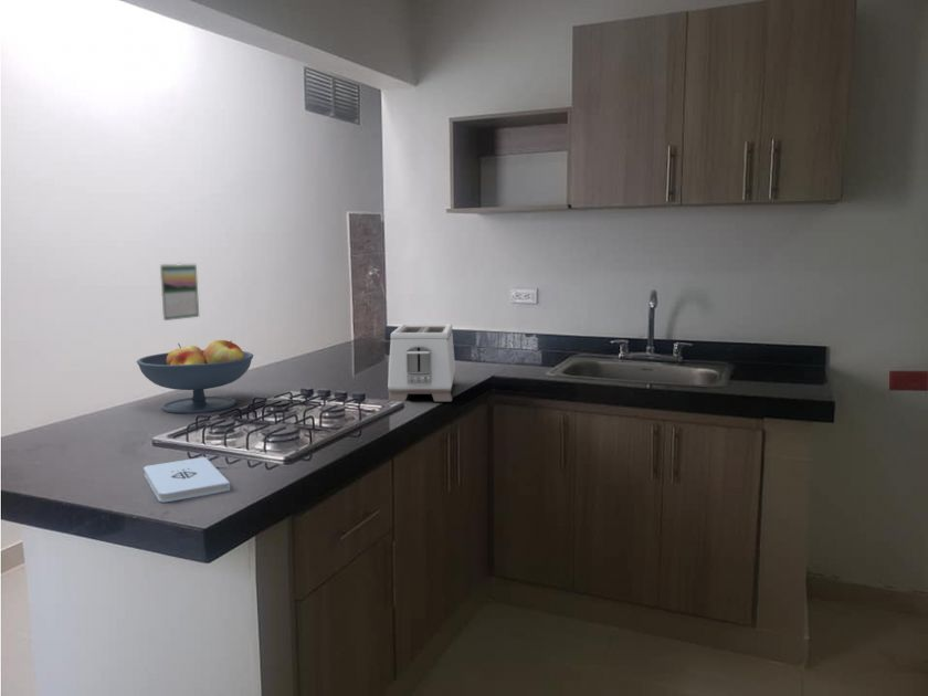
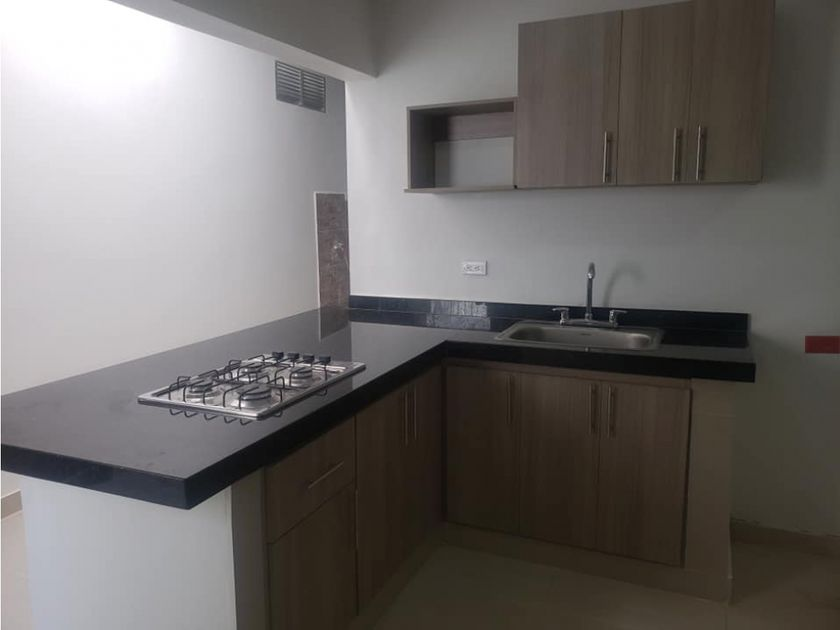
- notepad [143,456,231,504]
- fruit bowl [136,339,254,414]
- calendar [159,262,200,321]
- toaster [387,323,457,402]
